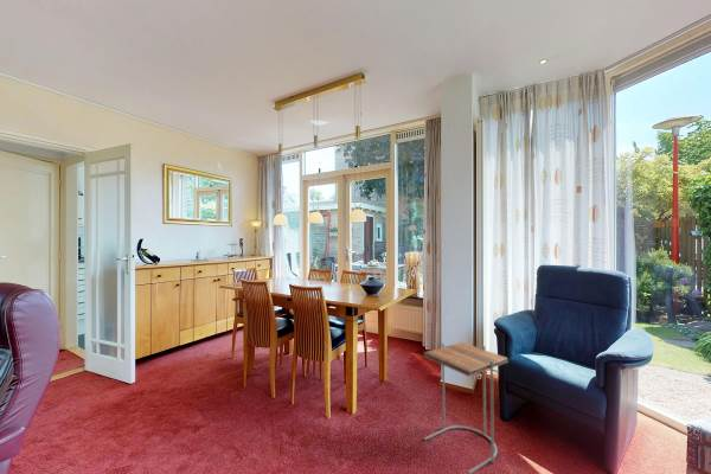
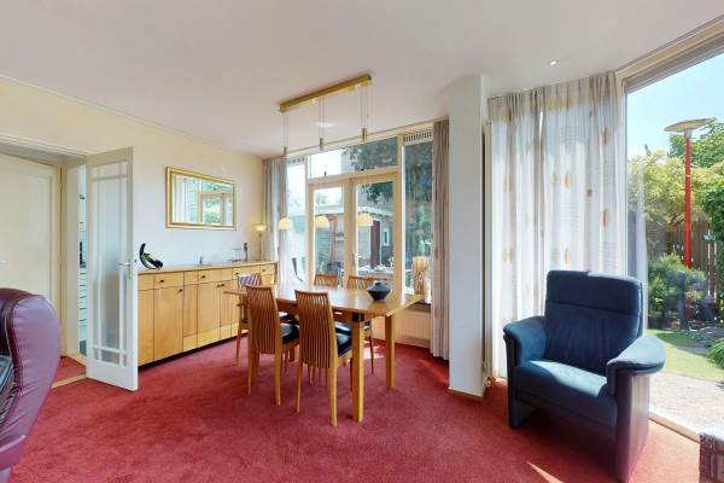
- side table [422,341,510,474]
